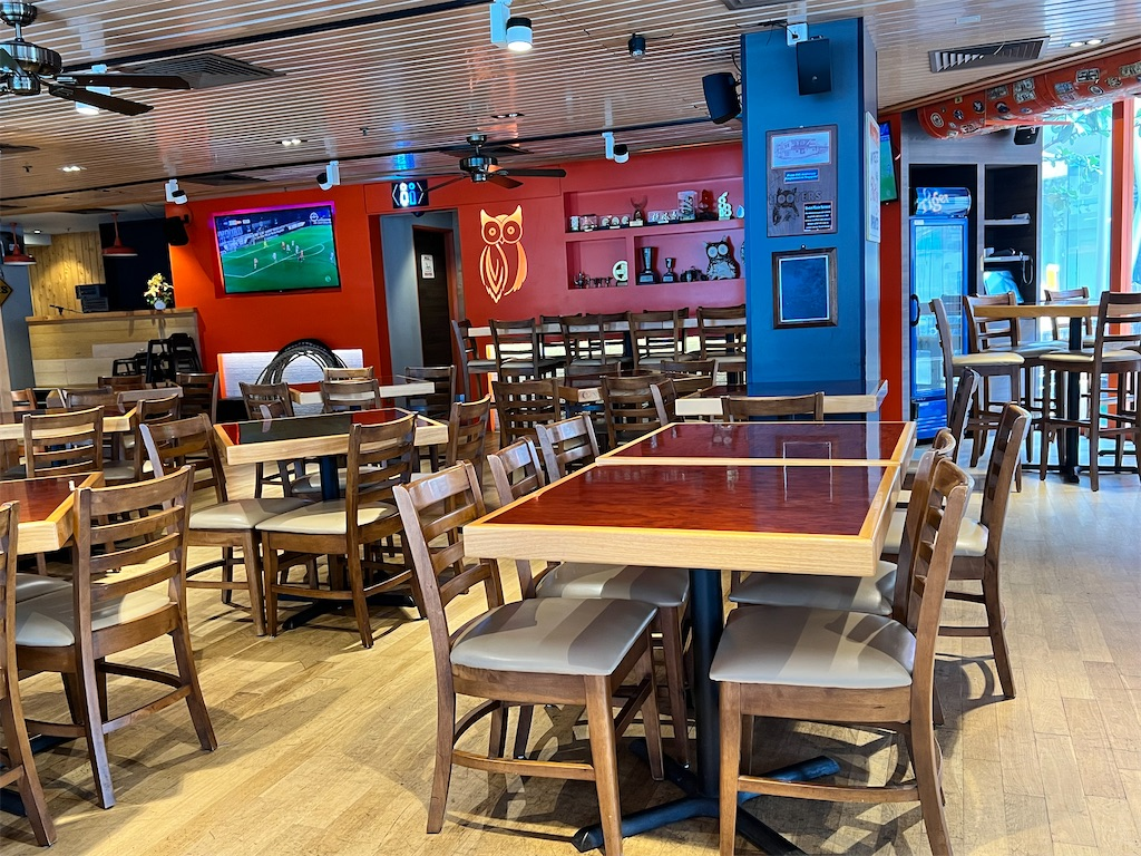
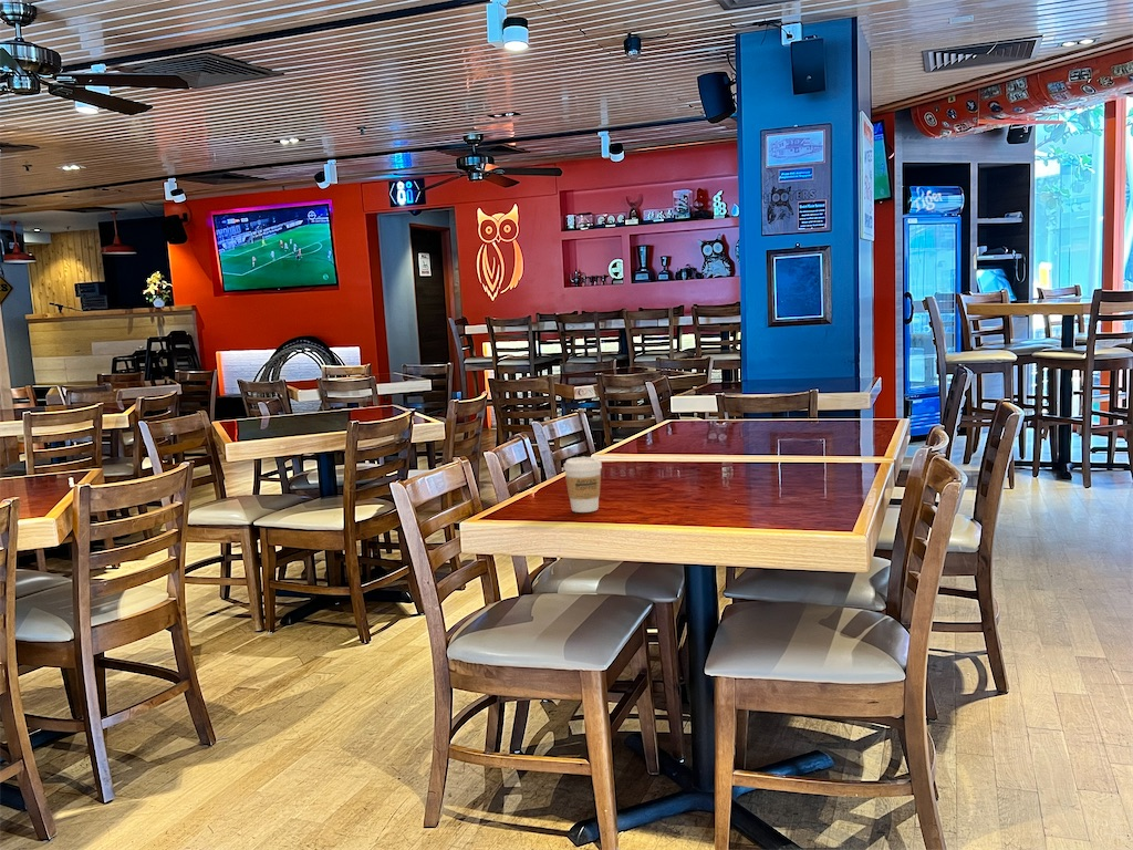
+ coffee cup [563,456,603,514]
